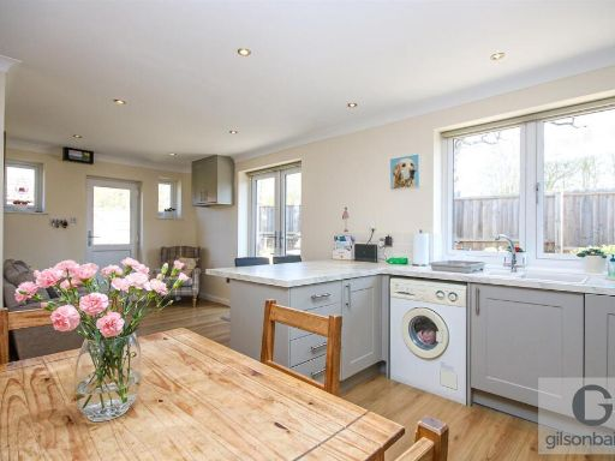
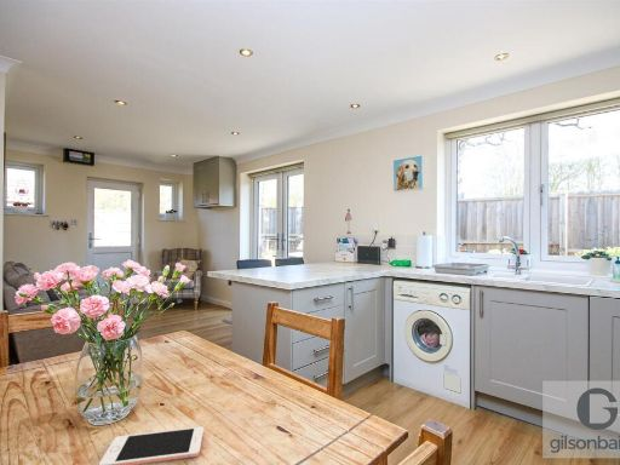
+ cell phone [98,426,205,465]
